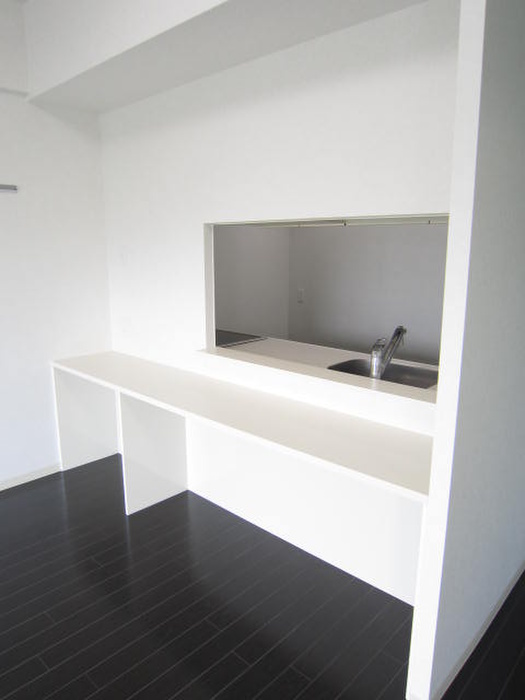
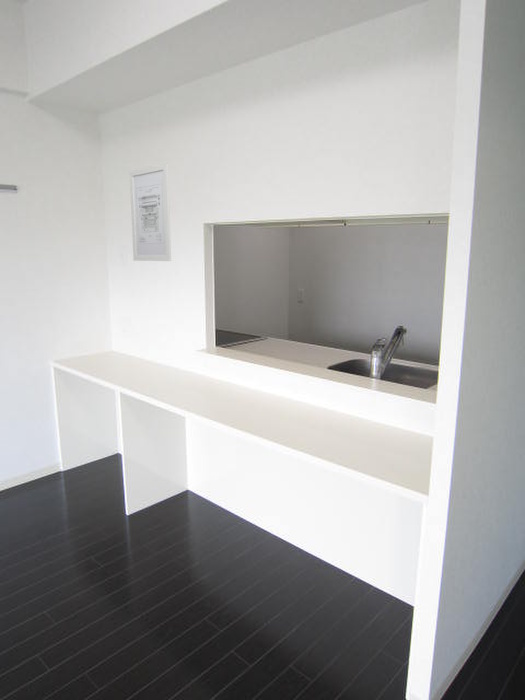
+ wall art [128,162,172,262]
